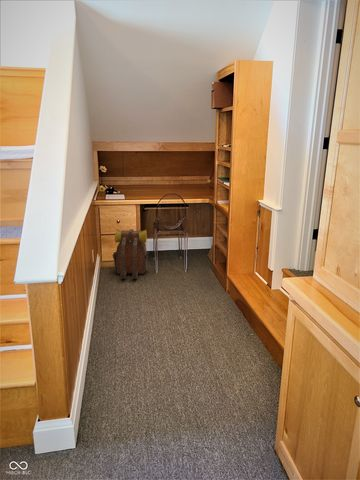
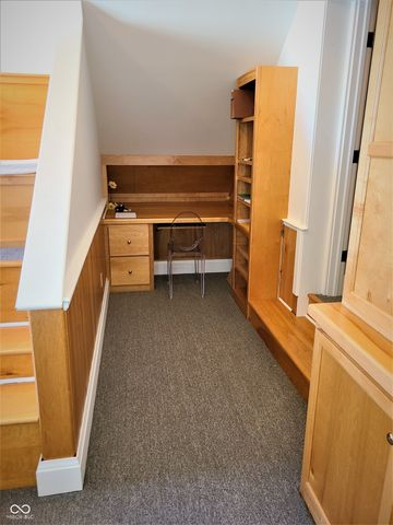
- backpack [112,228,149,280]
